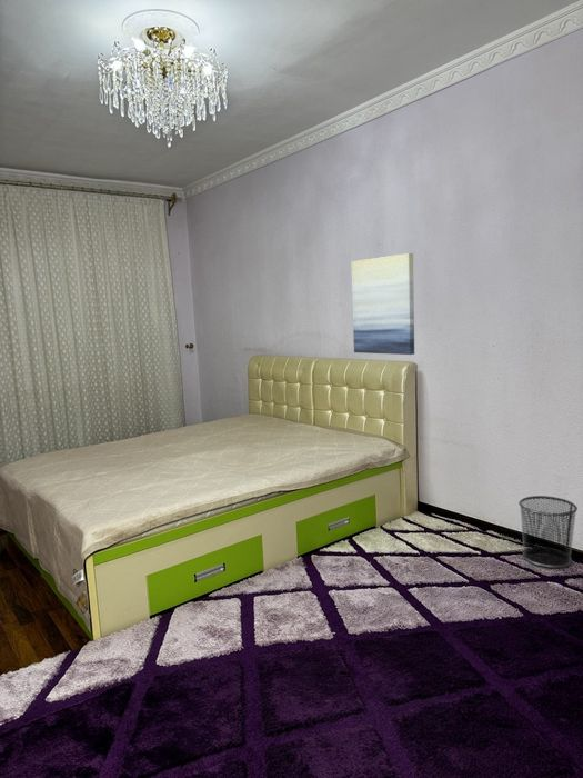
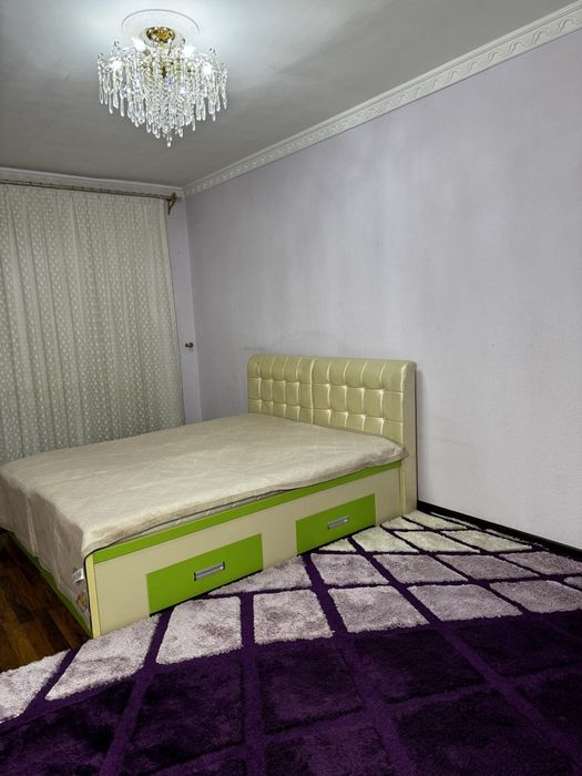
- wall art [350,252,415,356]
- waste bin [517,495,579,569]
